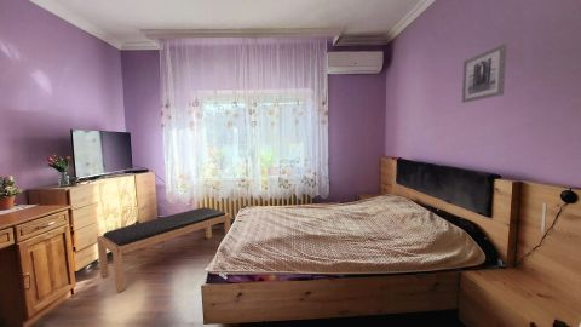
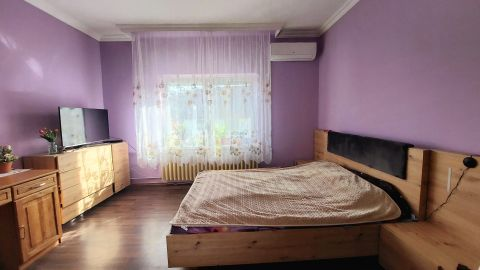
- bench [96,206,232,293]
- wall art [461,44,508,104]
